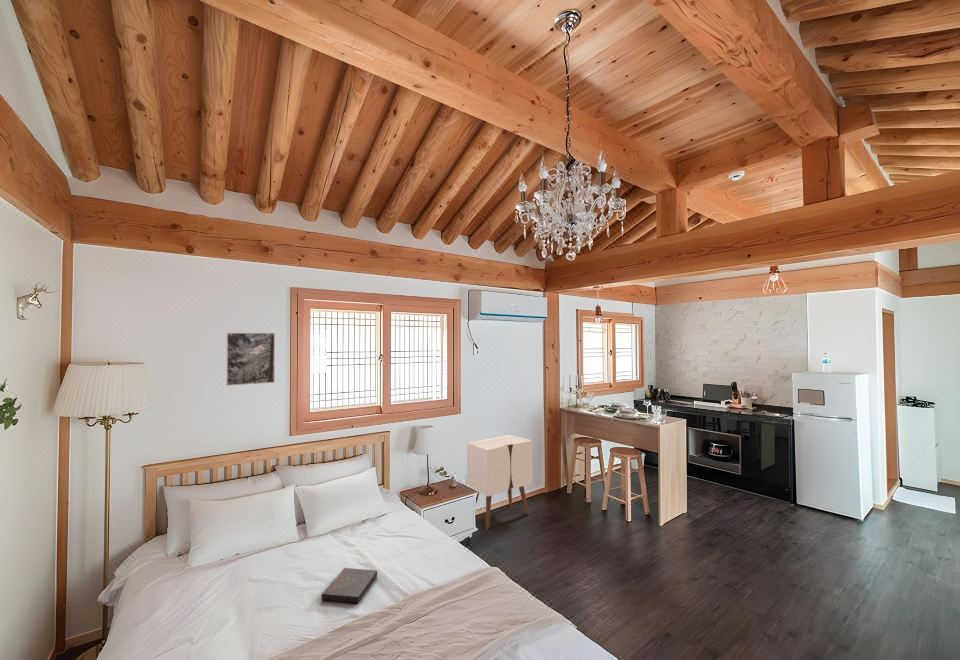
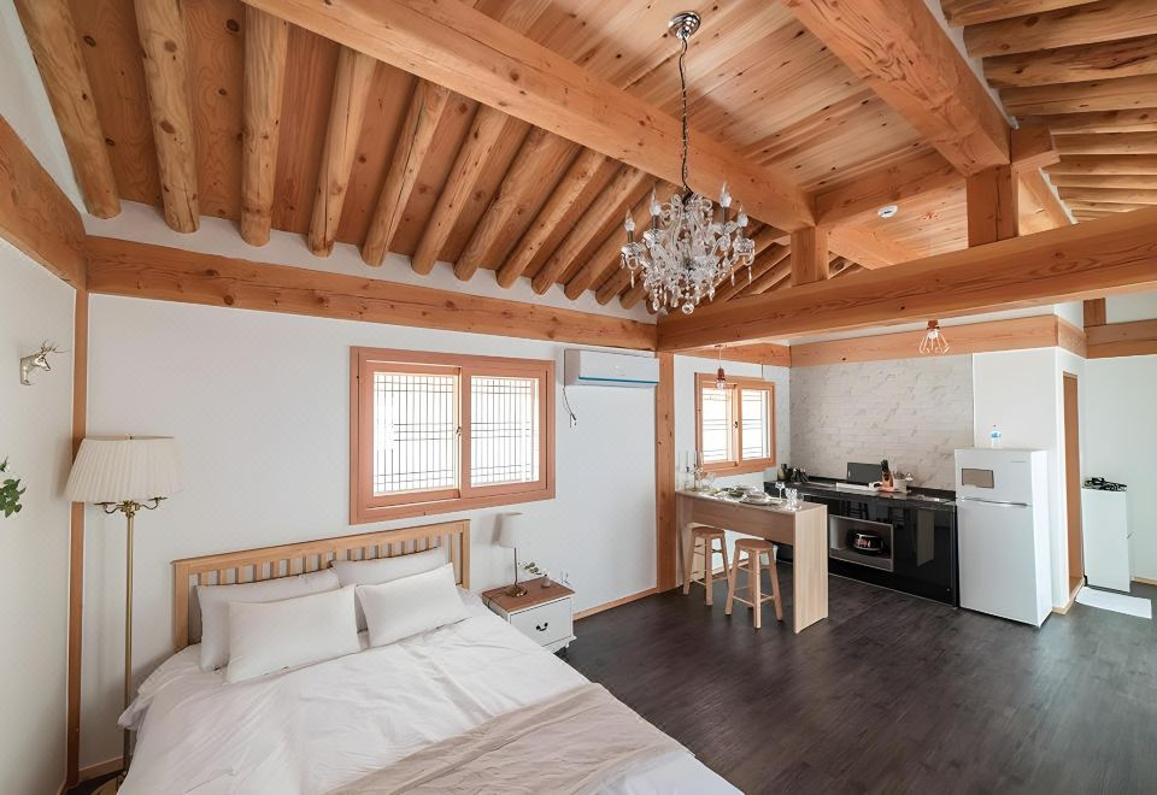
- book [321,567,378,604]
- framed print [225,332,276,387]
- cabinet [466,433,534,531]
